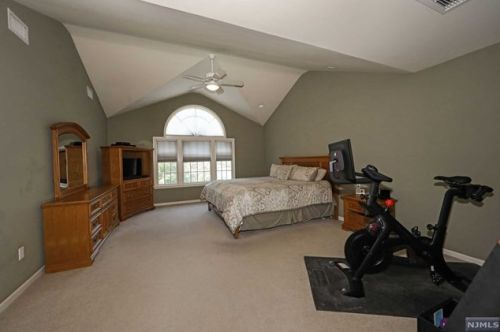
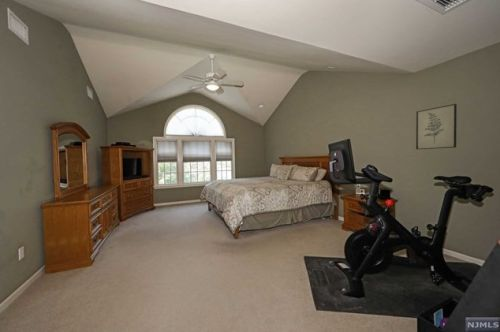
+ wall art [415,103,458,150]
